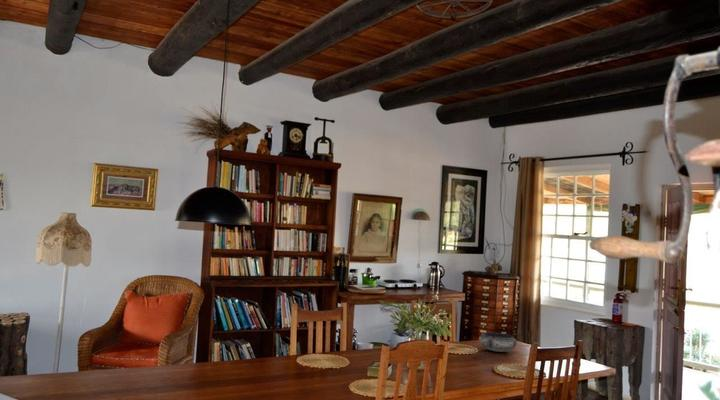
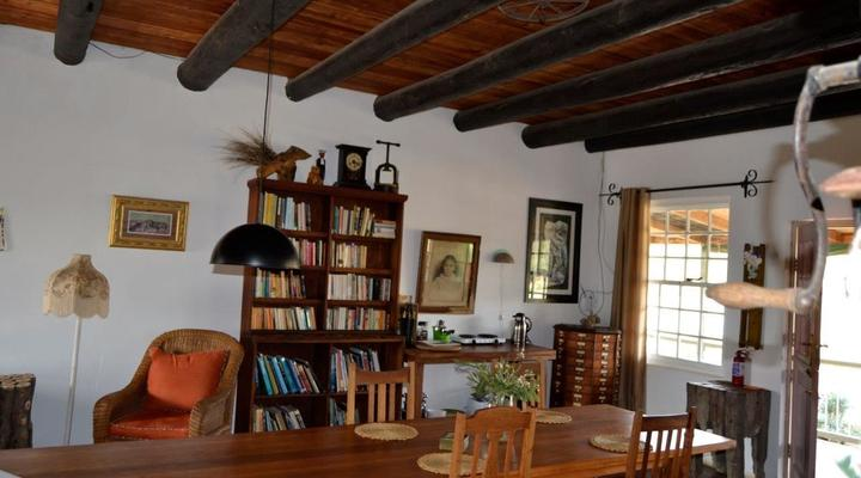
- bowl [478,332,518,353]
